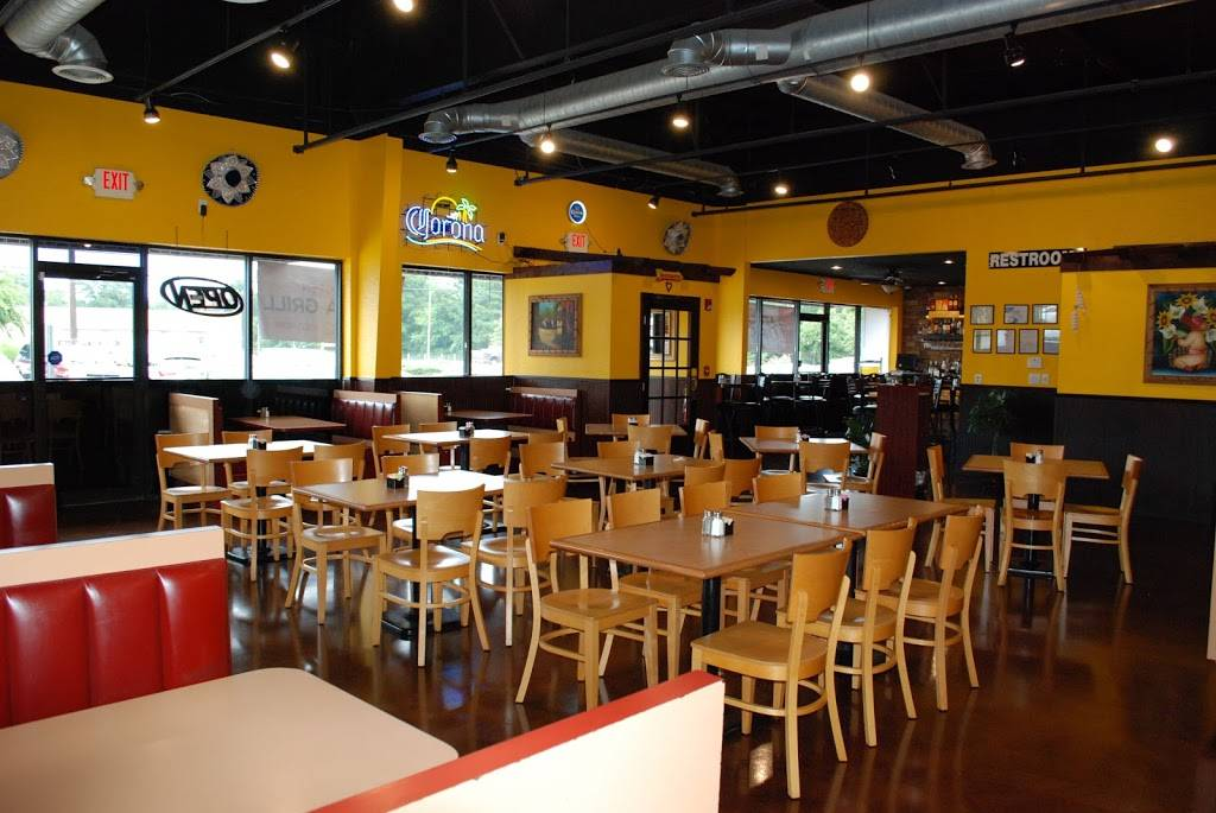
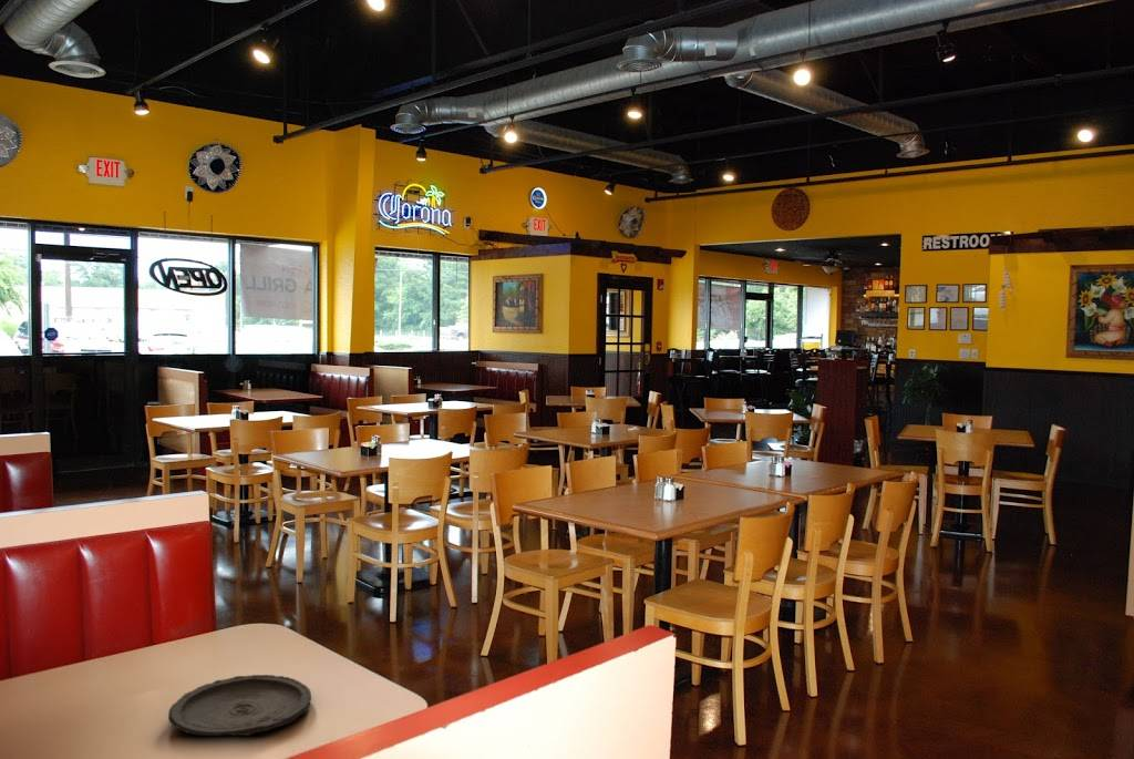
+ plate [167,674,312,737]
